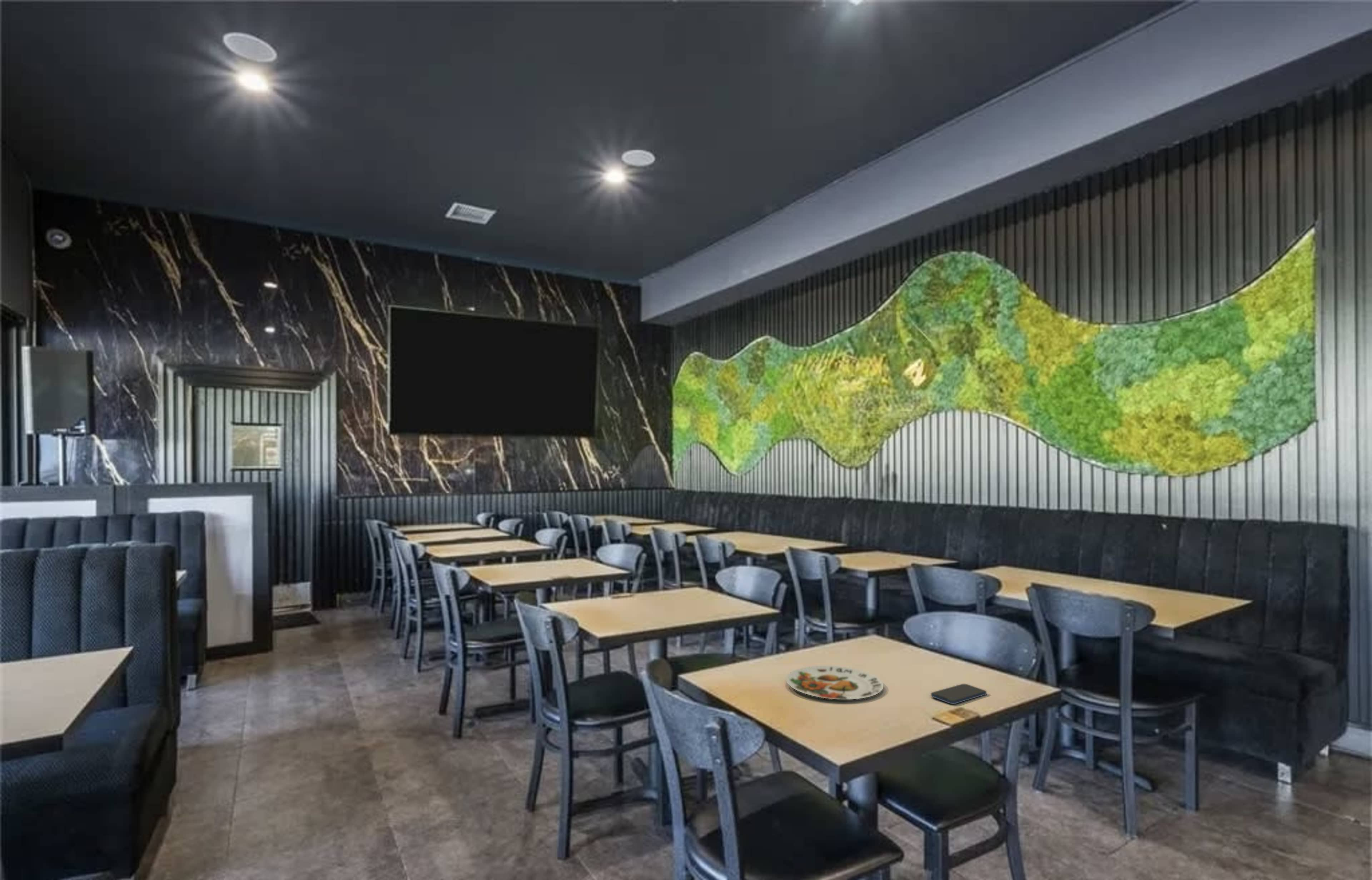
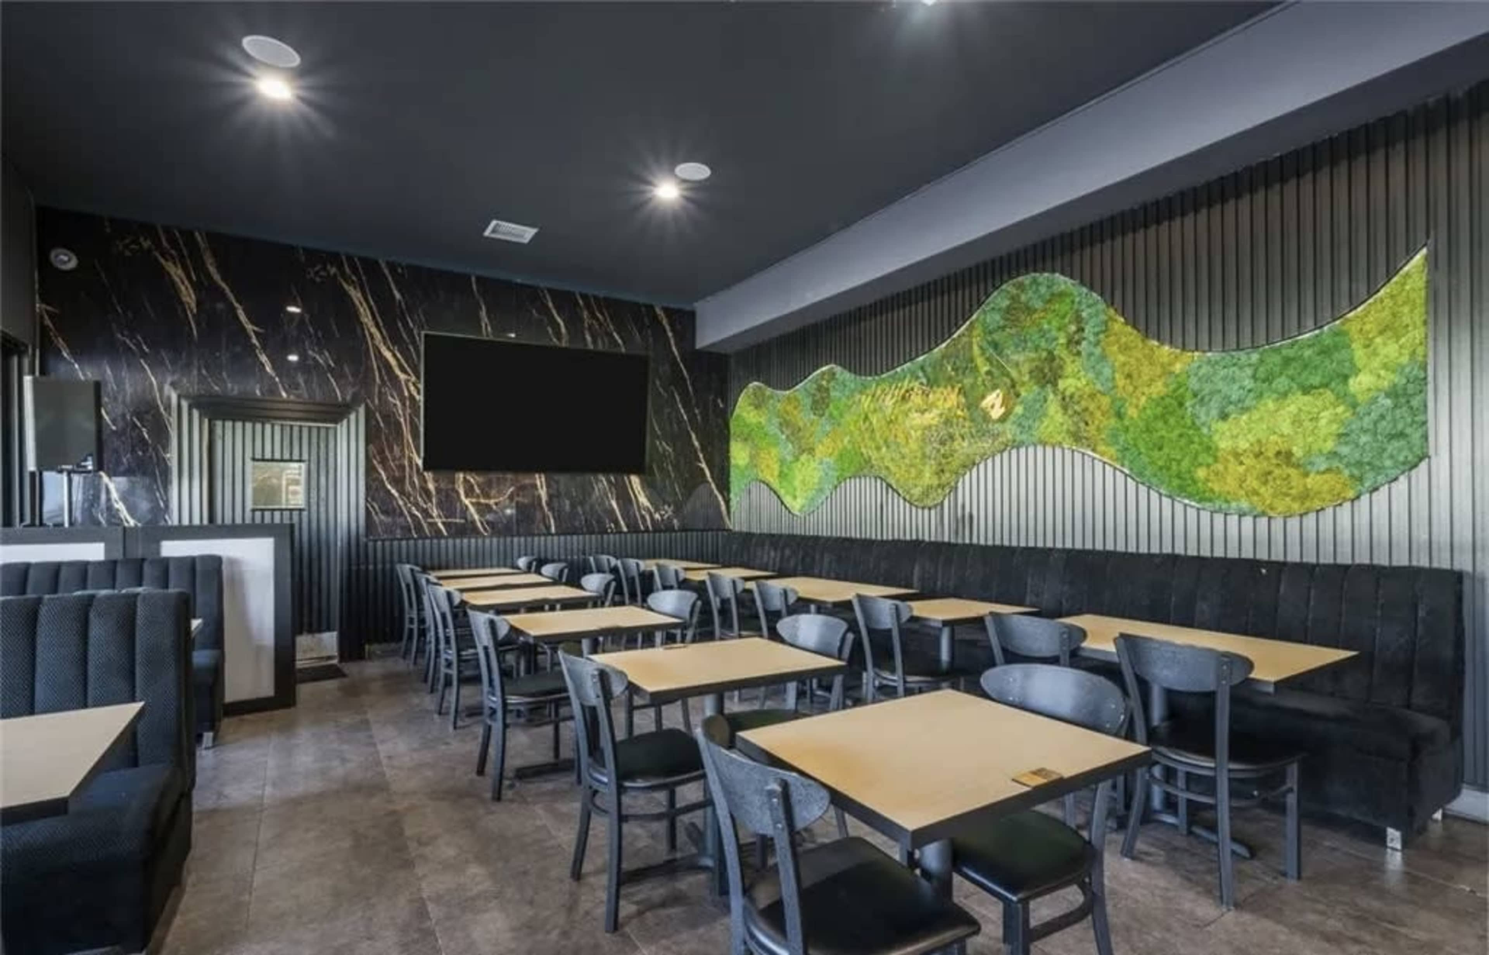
- smartphone [930,684,987,704]
- plate [786,665,884,700]
